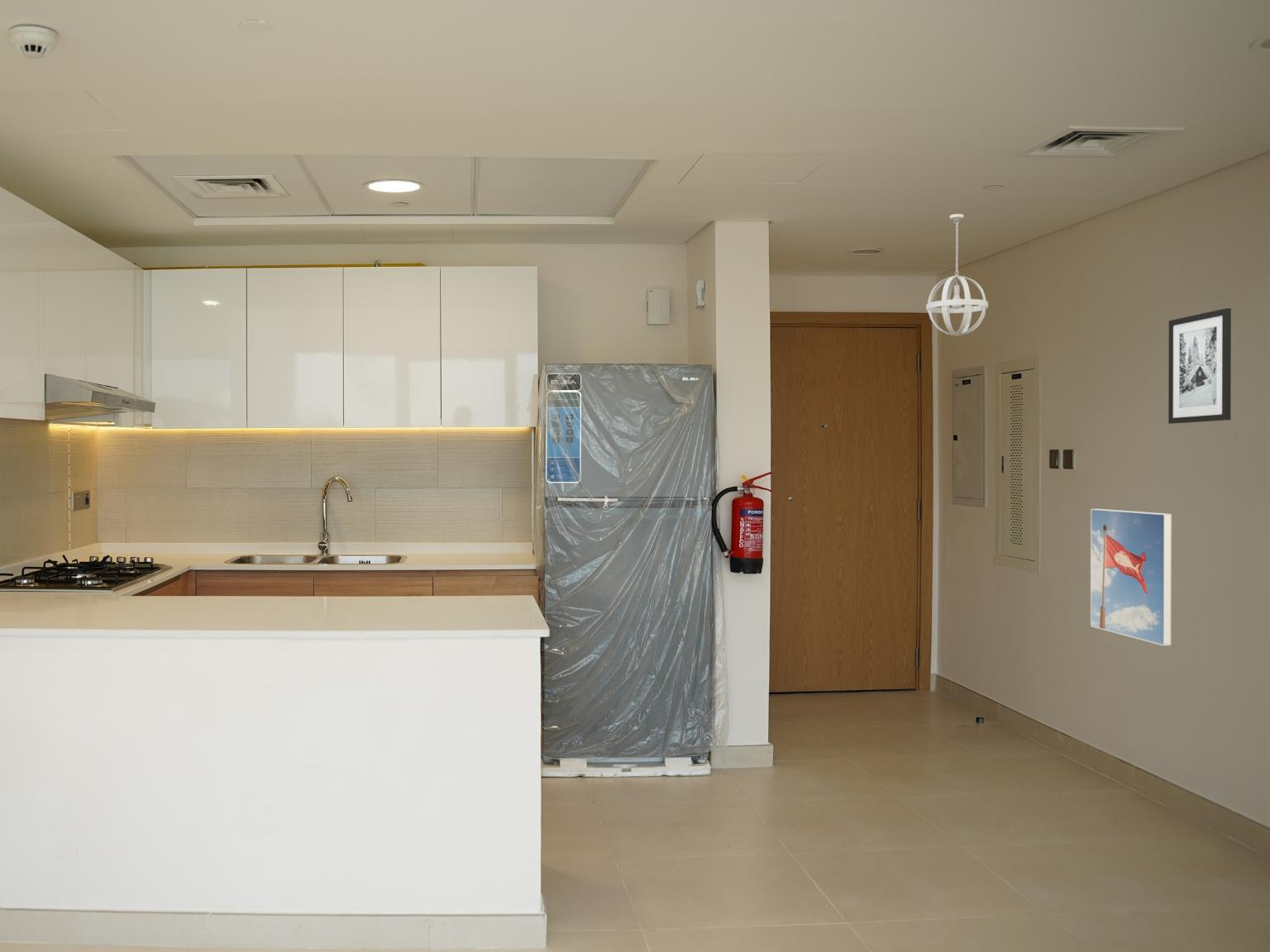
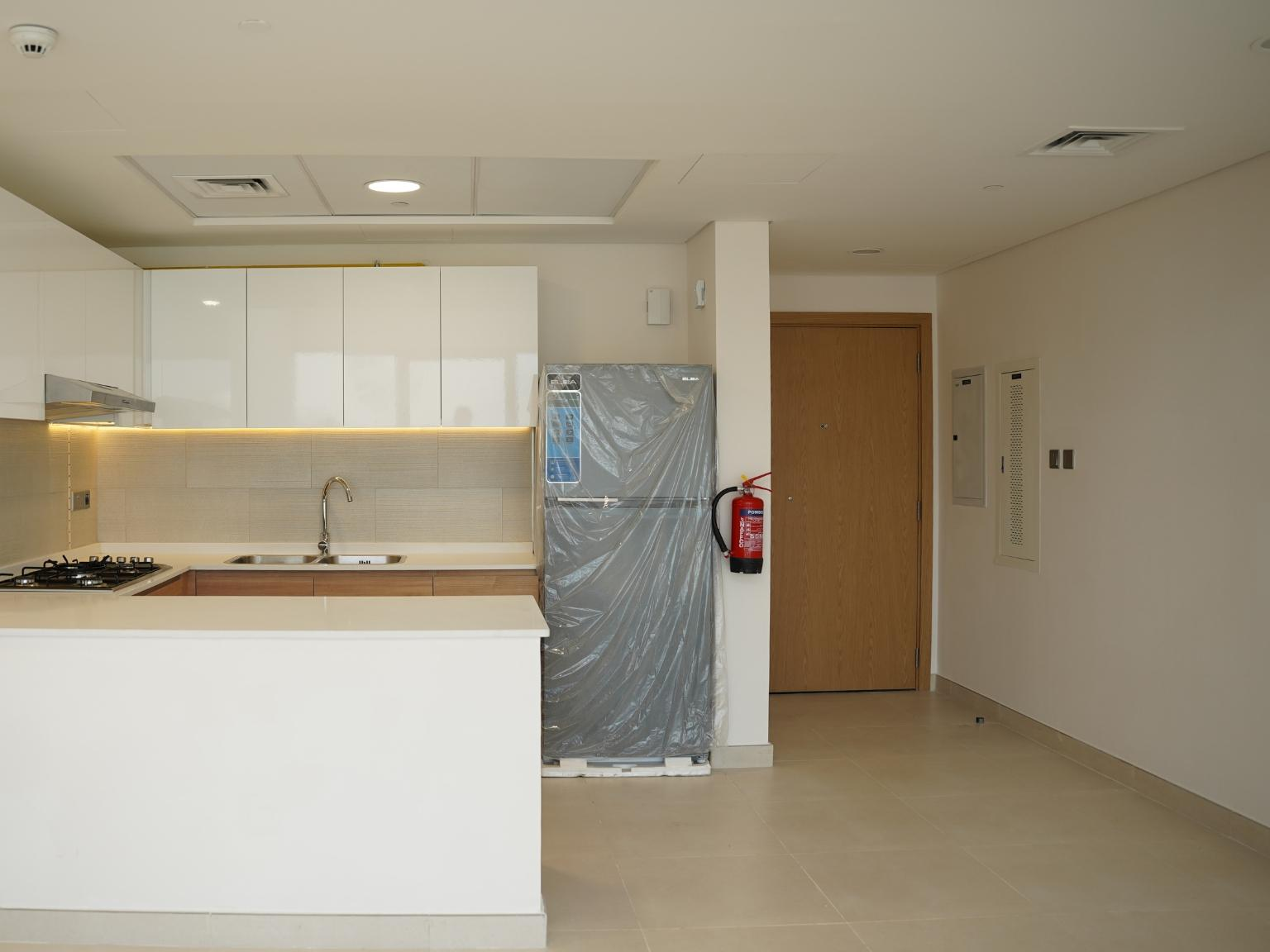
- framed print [1090,508,1172,647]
- wall art [1167,307,1232,425]
- pendant light [925,213,989,337]
